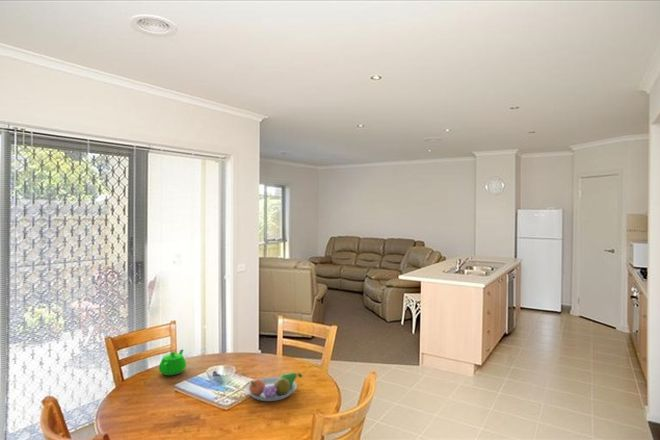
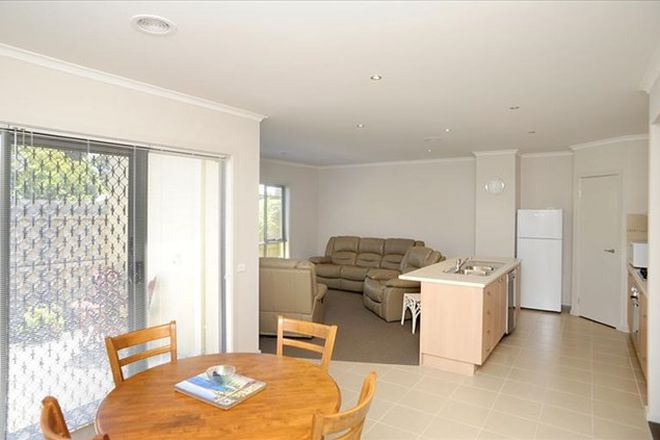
- fruit bowl [245,372,303,402]
- teapot [158,349,187,376]
